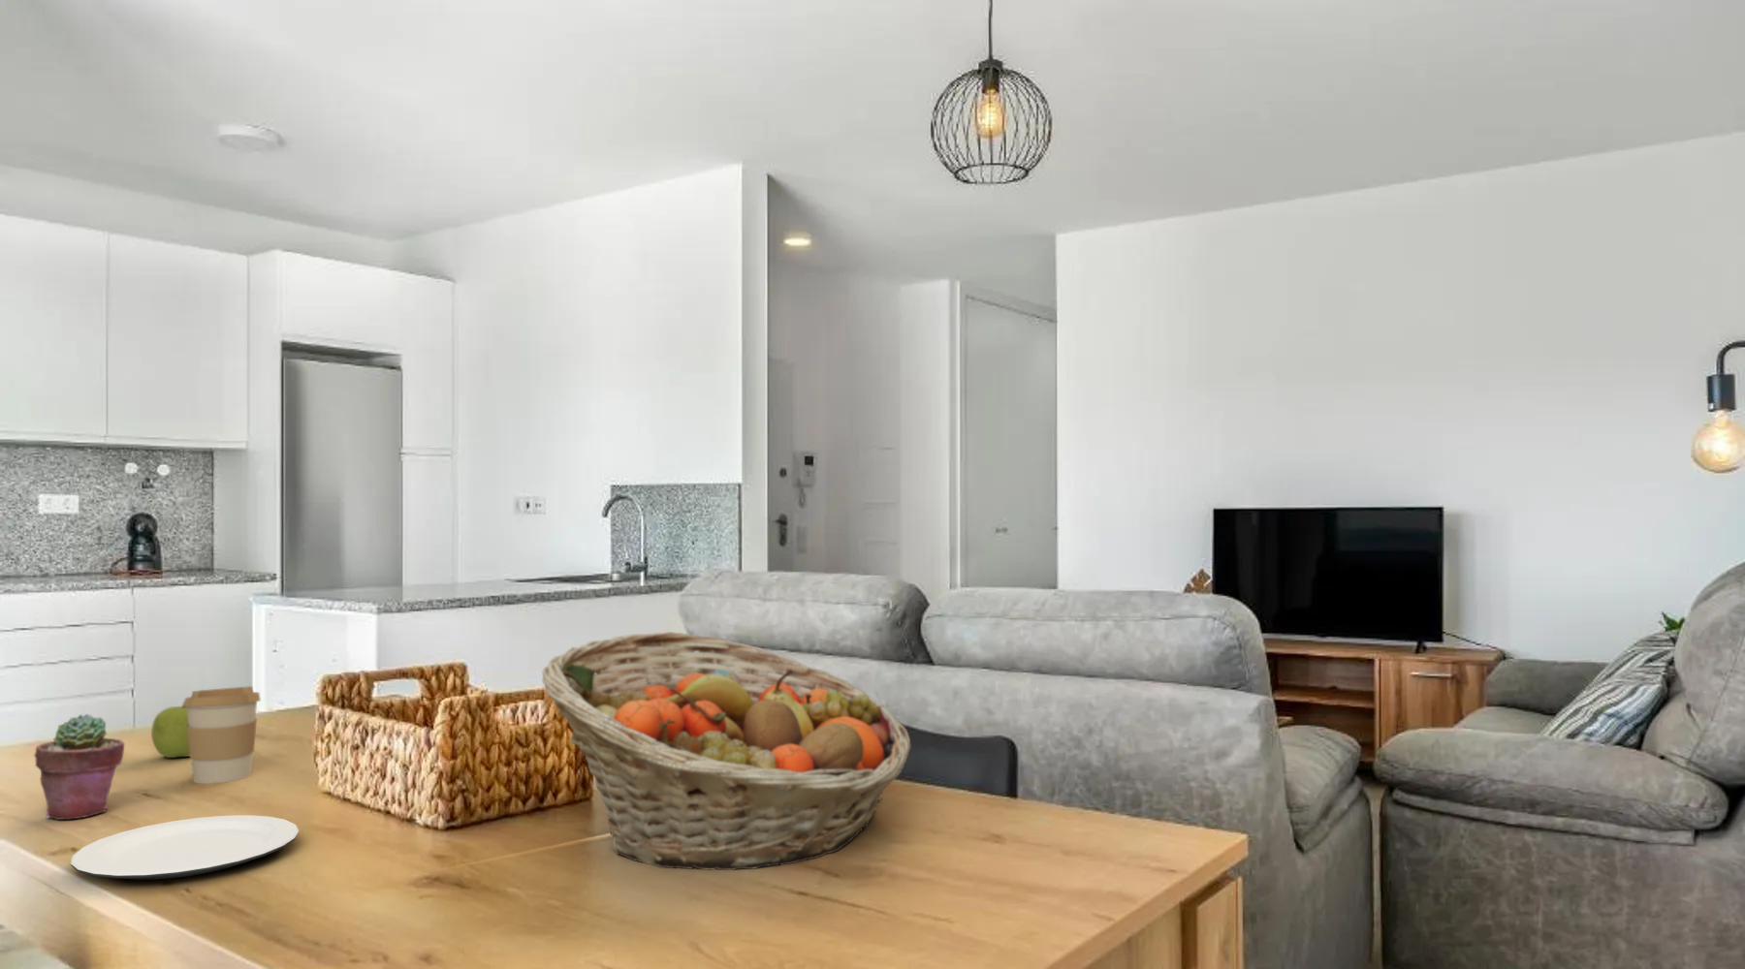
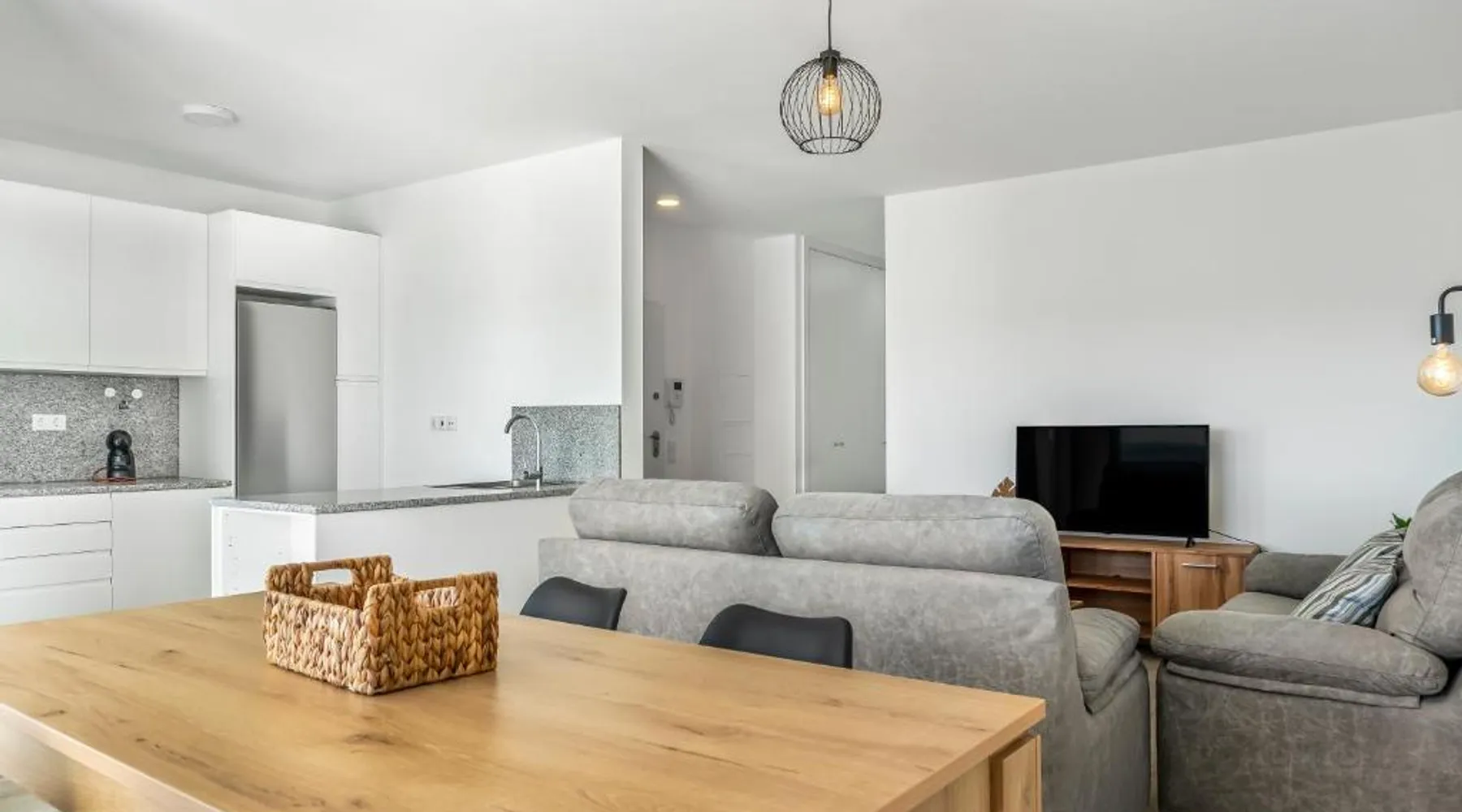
- fruit [150,702,190,759]
- fruit basket [541,631,912,871]
- potted succulent [33,714,125,821]
- plate [69,814,300,881]
- coffee cup [184,685,261,785]
